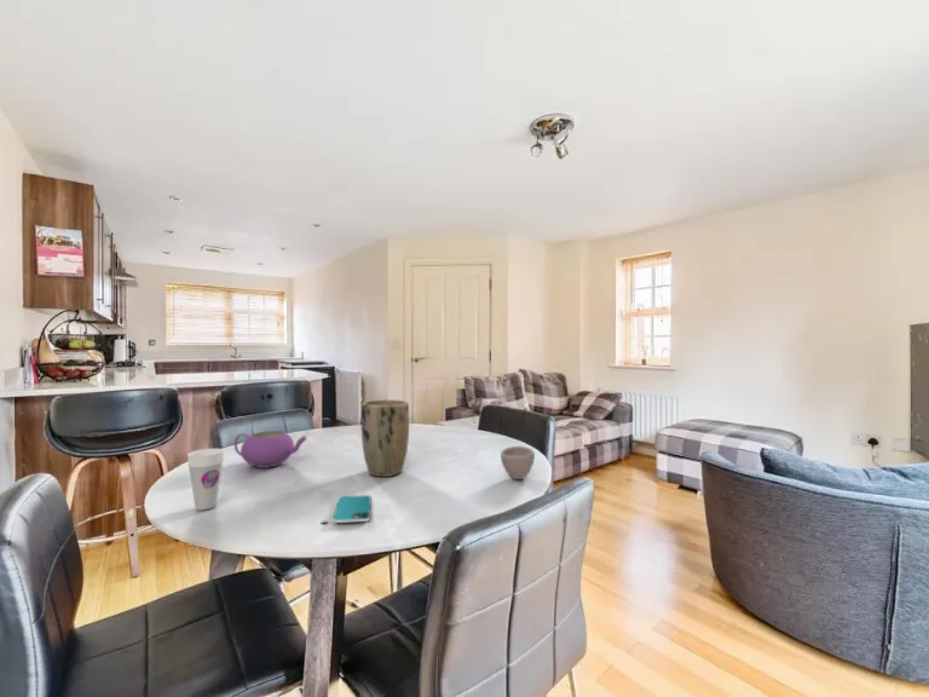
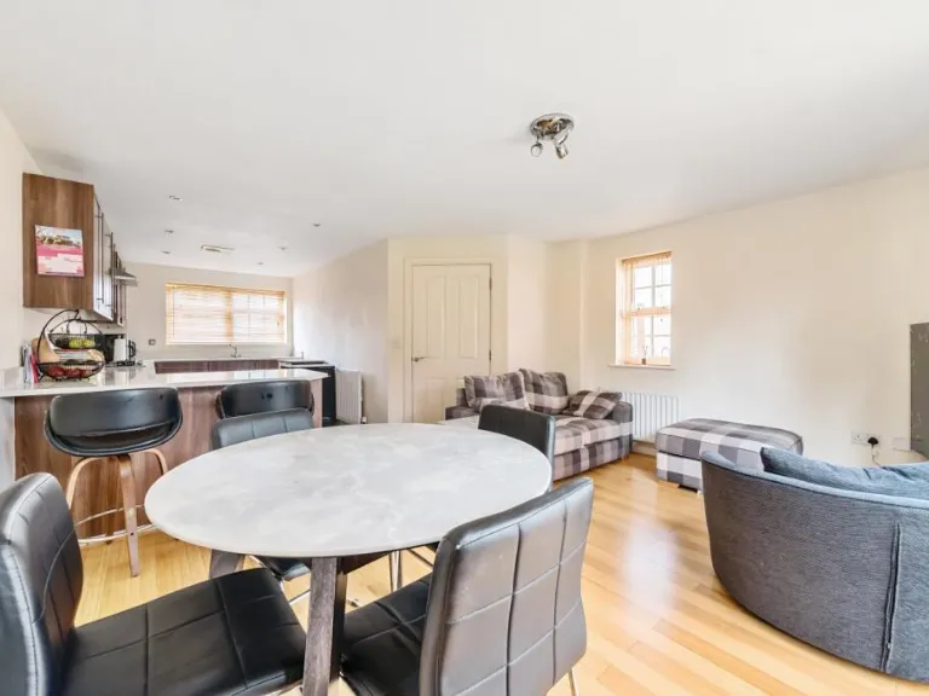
- smartphone [321,494,371,525]
- cup [186,448,225,512]
- cup [500,445,536,480]
- plant pot [360,398,410,478]
- teapot [233,430,308,470]
